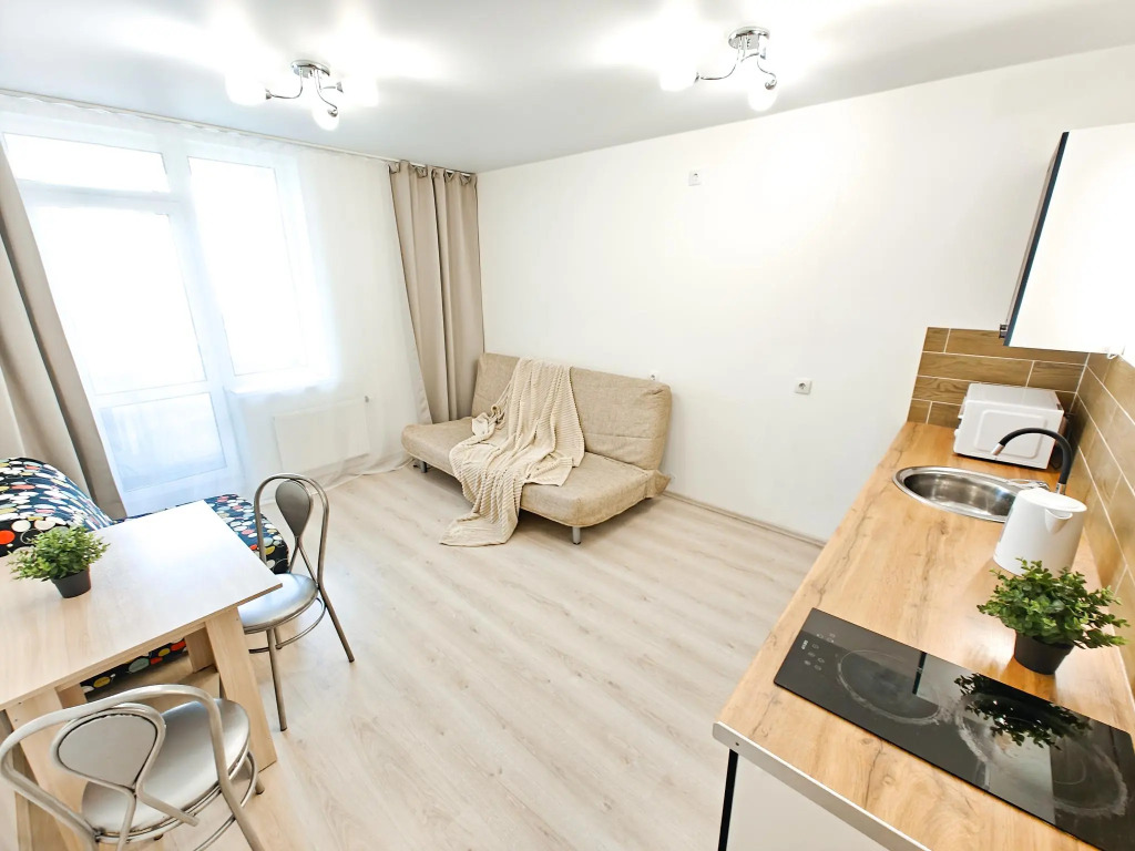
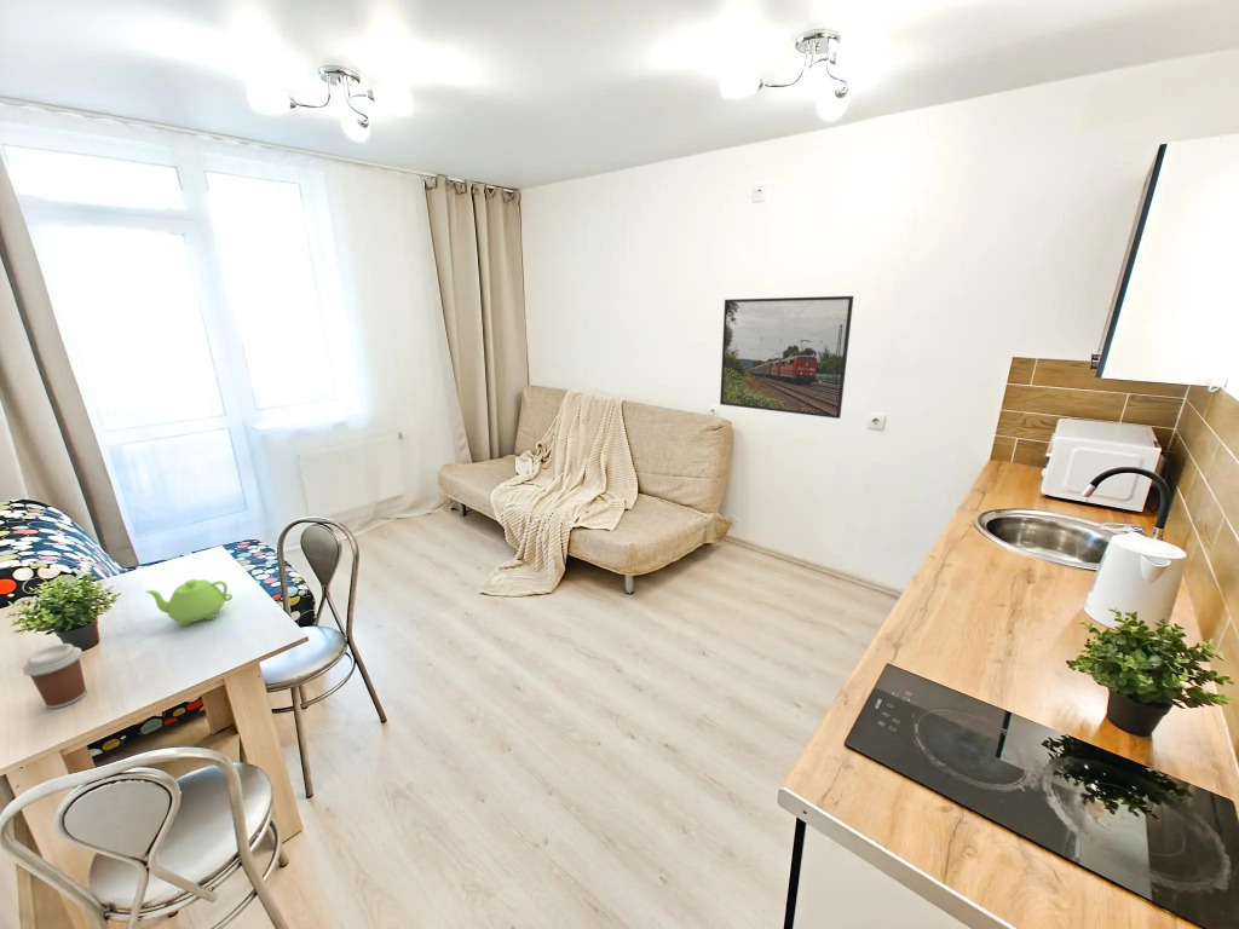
+ coffee cup [22,642,88,710]
+ teapot [145,578,234,628]
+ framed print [719,295,854,420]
